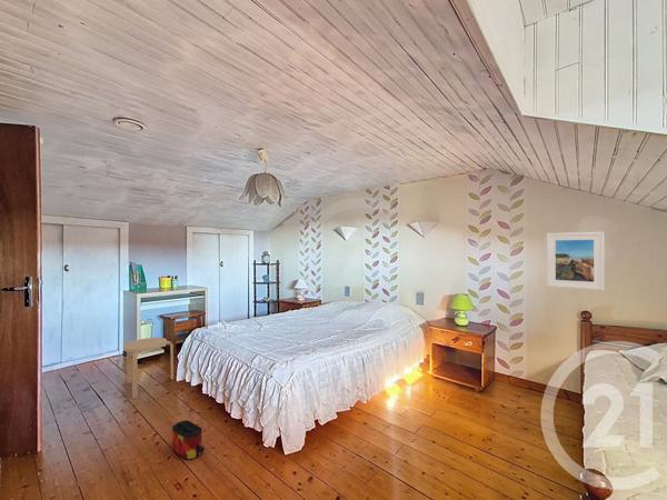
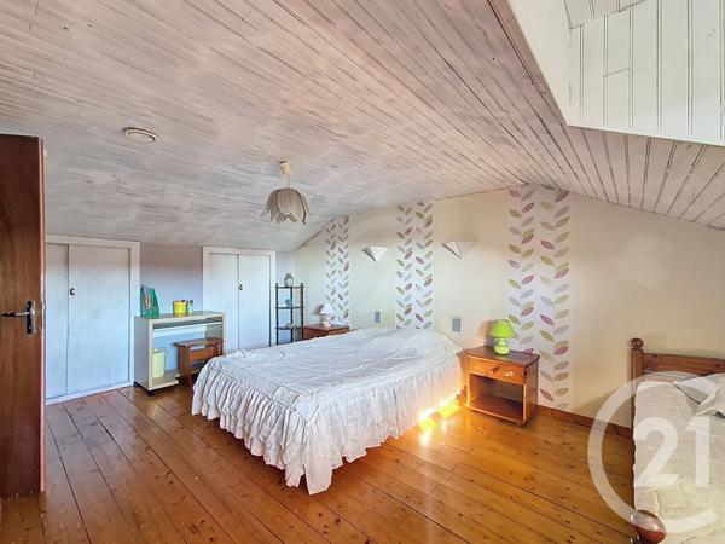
- stool [122,337,175,399]
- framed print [546,231,606,291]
- bag [171,420,205,461]
